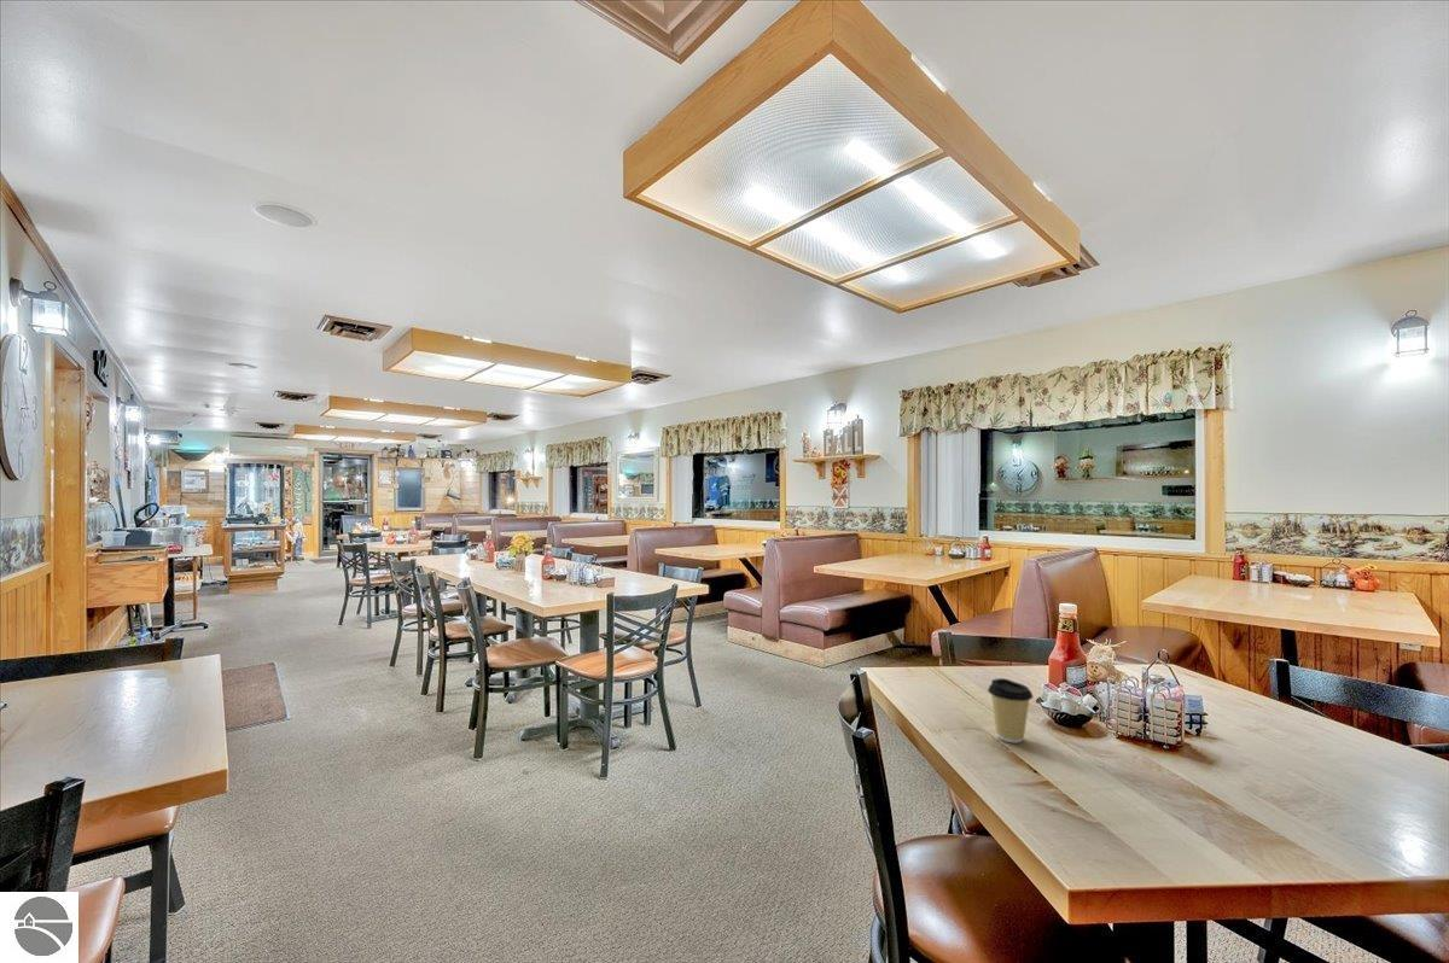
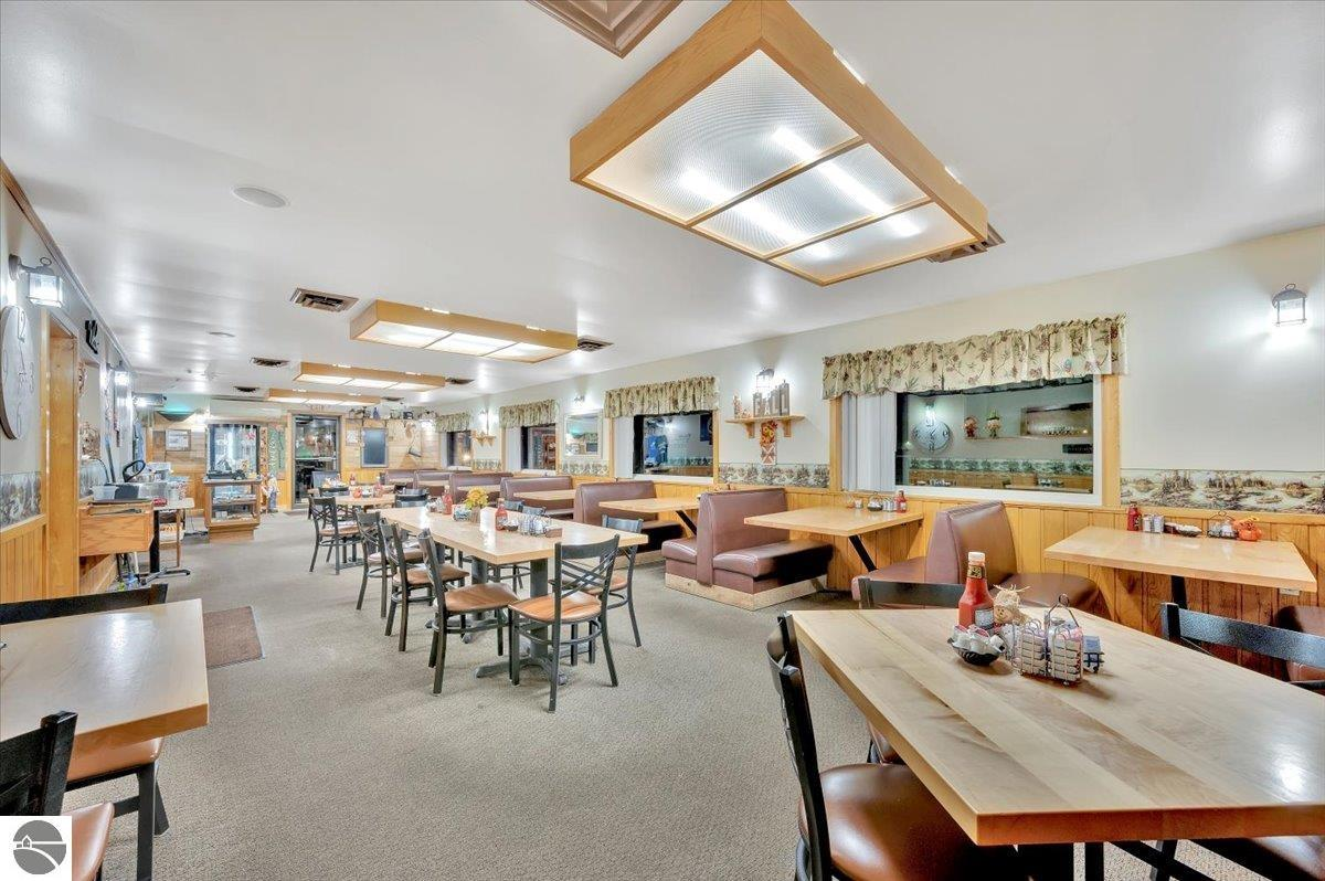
- coffee cup [987,677,1034,745]
